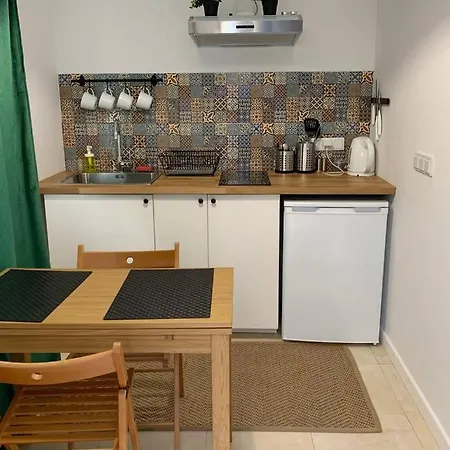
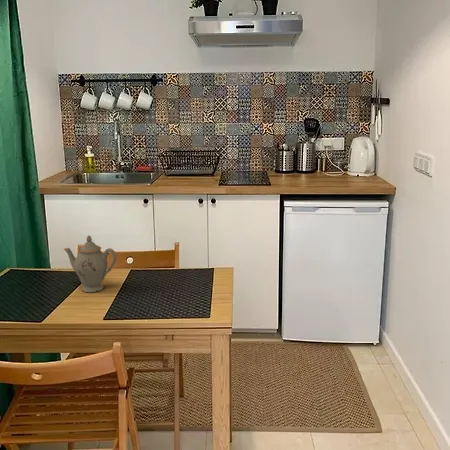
+ chinaware [63,235,117,293]
